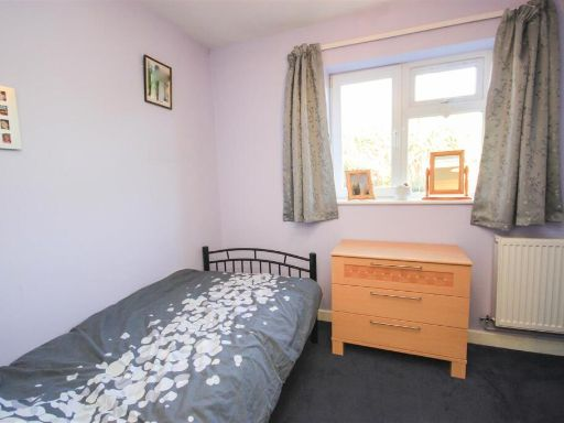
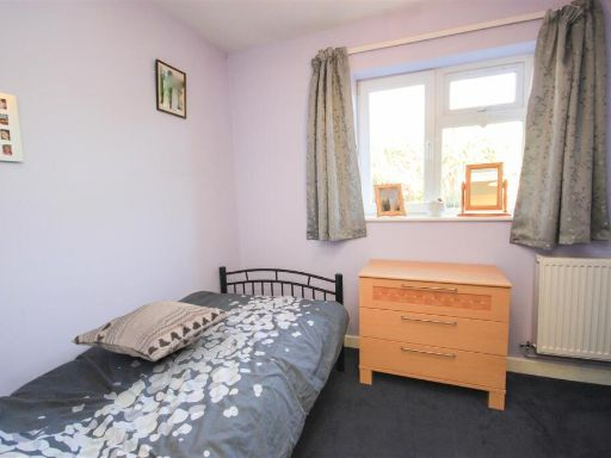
+ decorative pillow [70,298,235,363]
